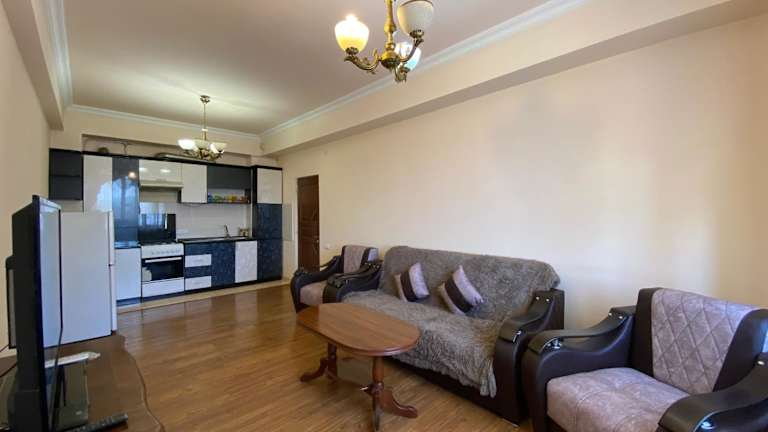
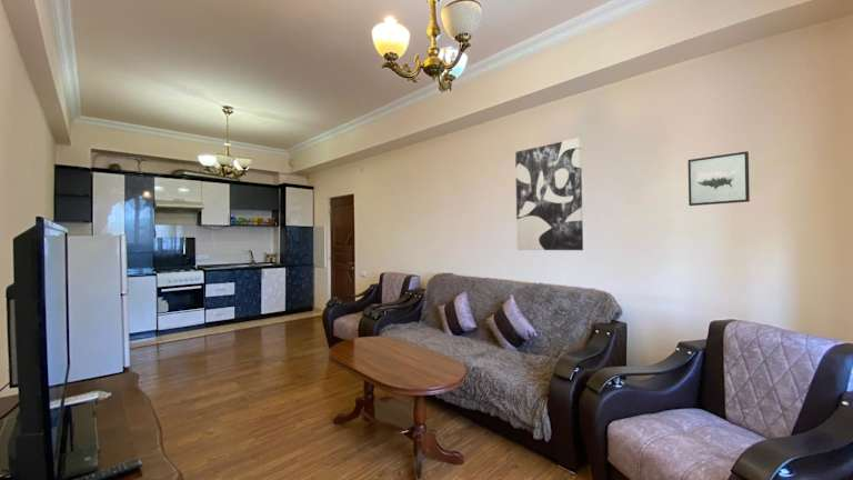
+ wall art [514,137,584,251]
+ wall art [688,150,751,207]
